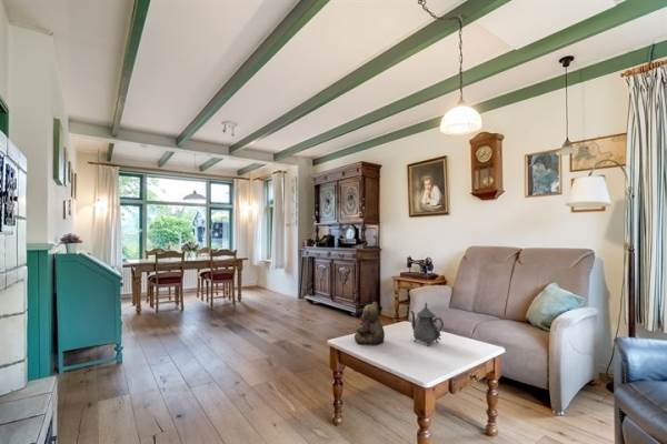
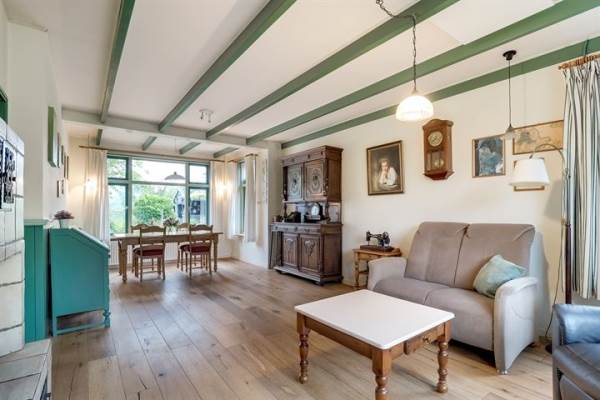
- teapot [409,301,445,347]
- teddy bear [354,301,386,346]
